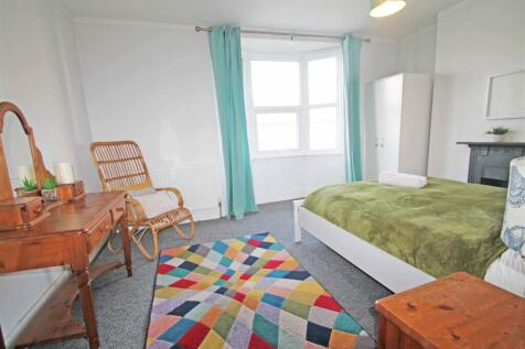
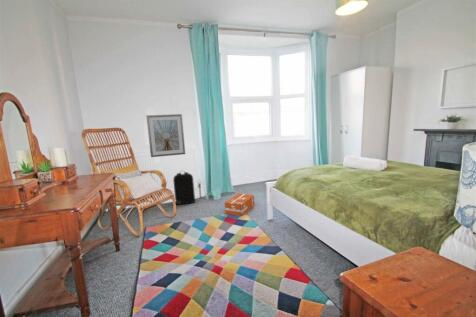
+ backpack [172,171,196,206]
+ cardboard box [224,193,256,217]
+ picture frame [145,113,186,158]
